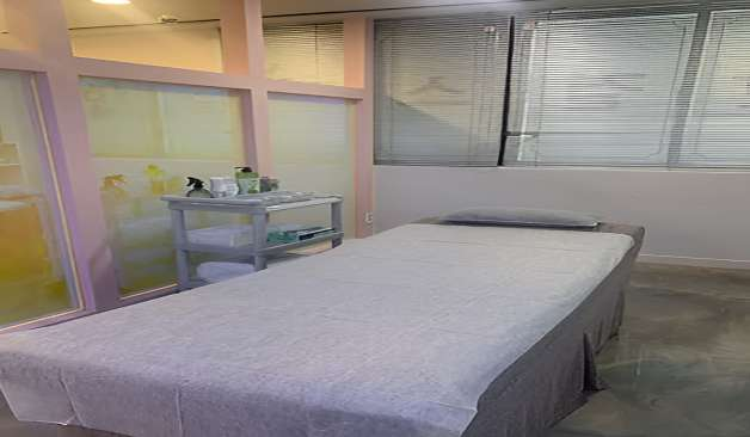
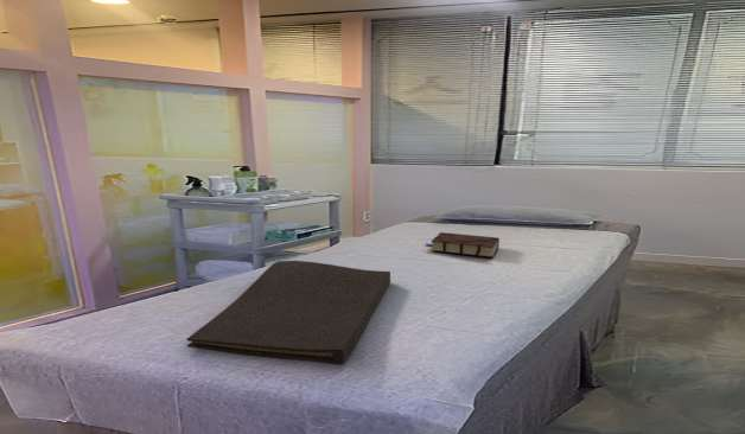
+ hand towel [185,260,391,366]
+ book [425,231,501,259]
